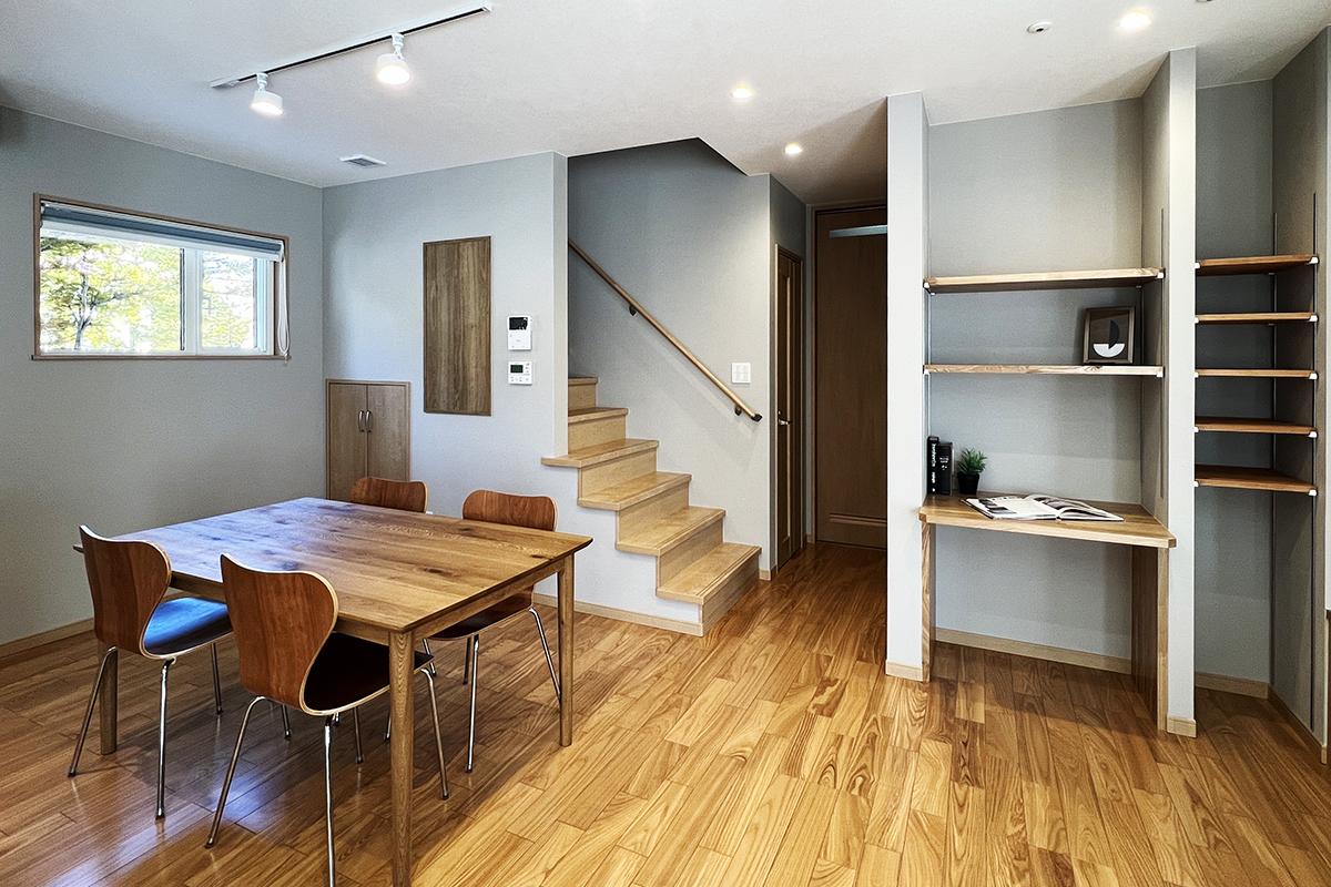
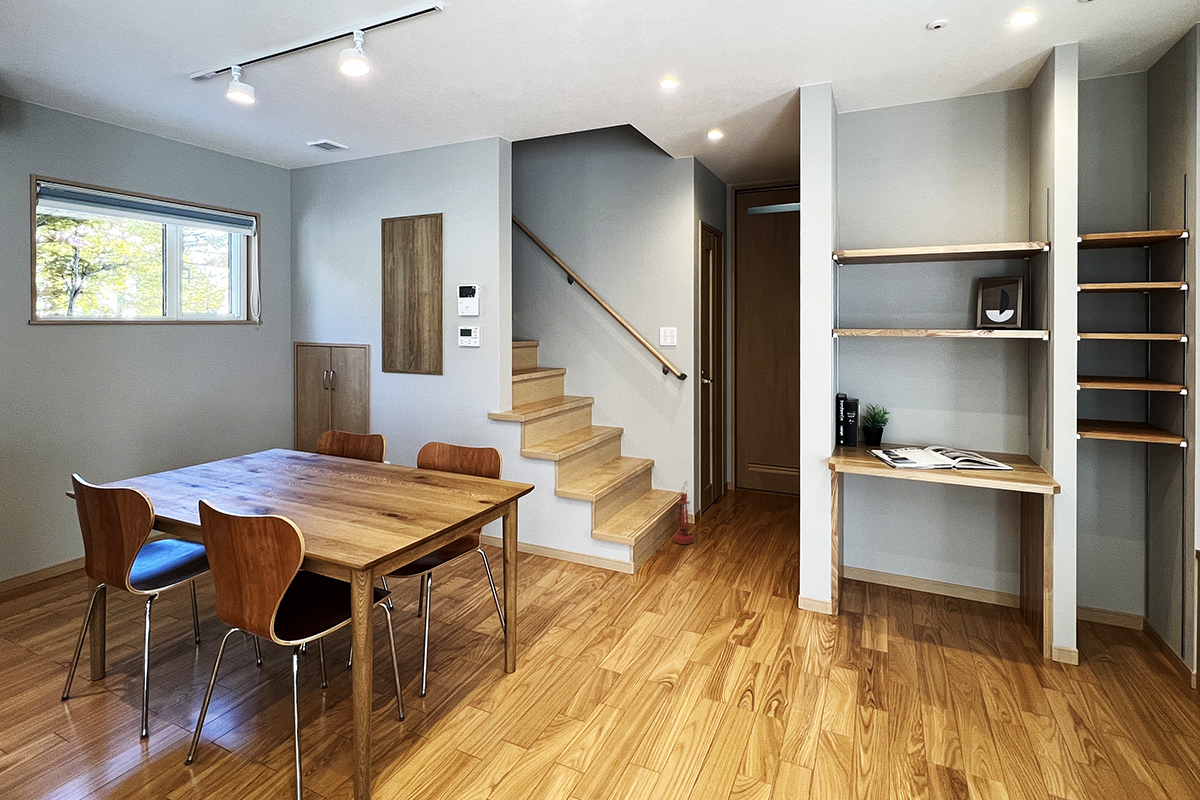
+ lantern [672,481,695,545]
